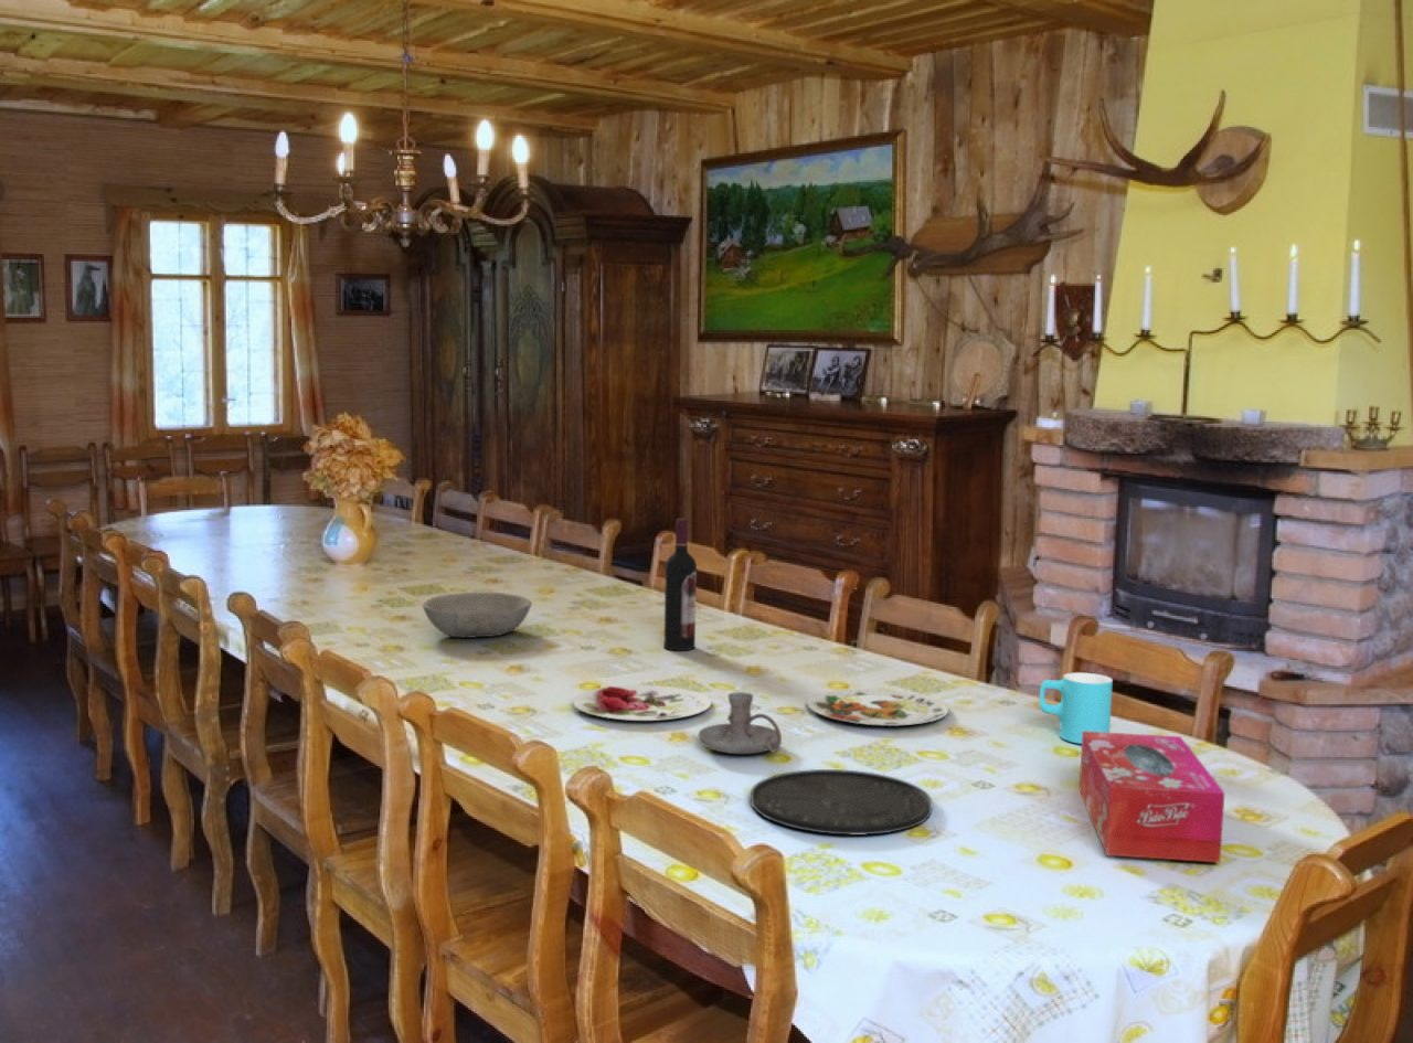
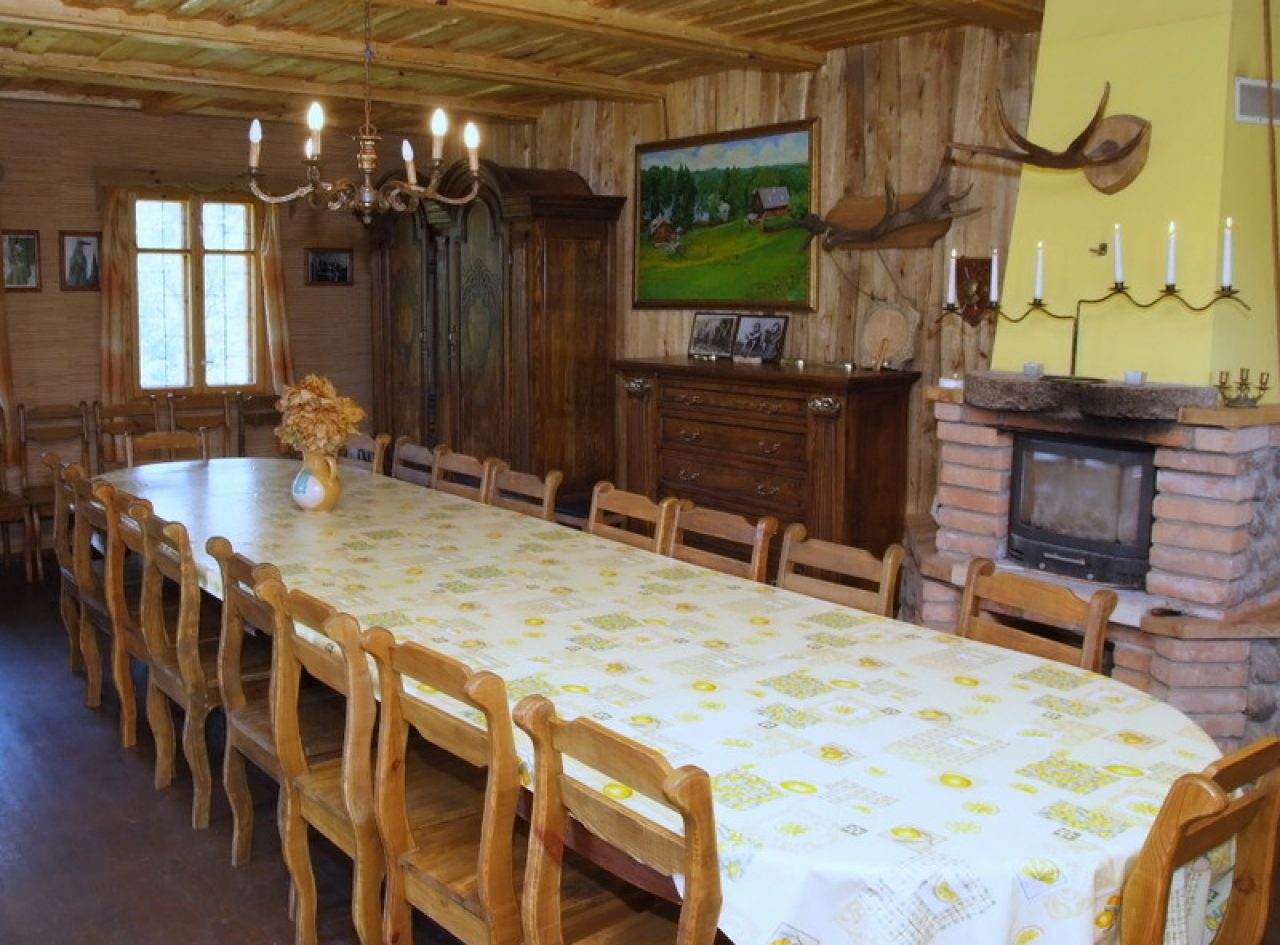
- candle holder [698,691,783,755]
- plate [806,688,949,727]
- bowl [422,592,533,639]
- cup [1039,671,1114,745]
- plate [572,684,712,722]
- plate [750,768,933,836]
- tissue box [1079,731,1225,864]
- wine bottle [663,518,698,652]
